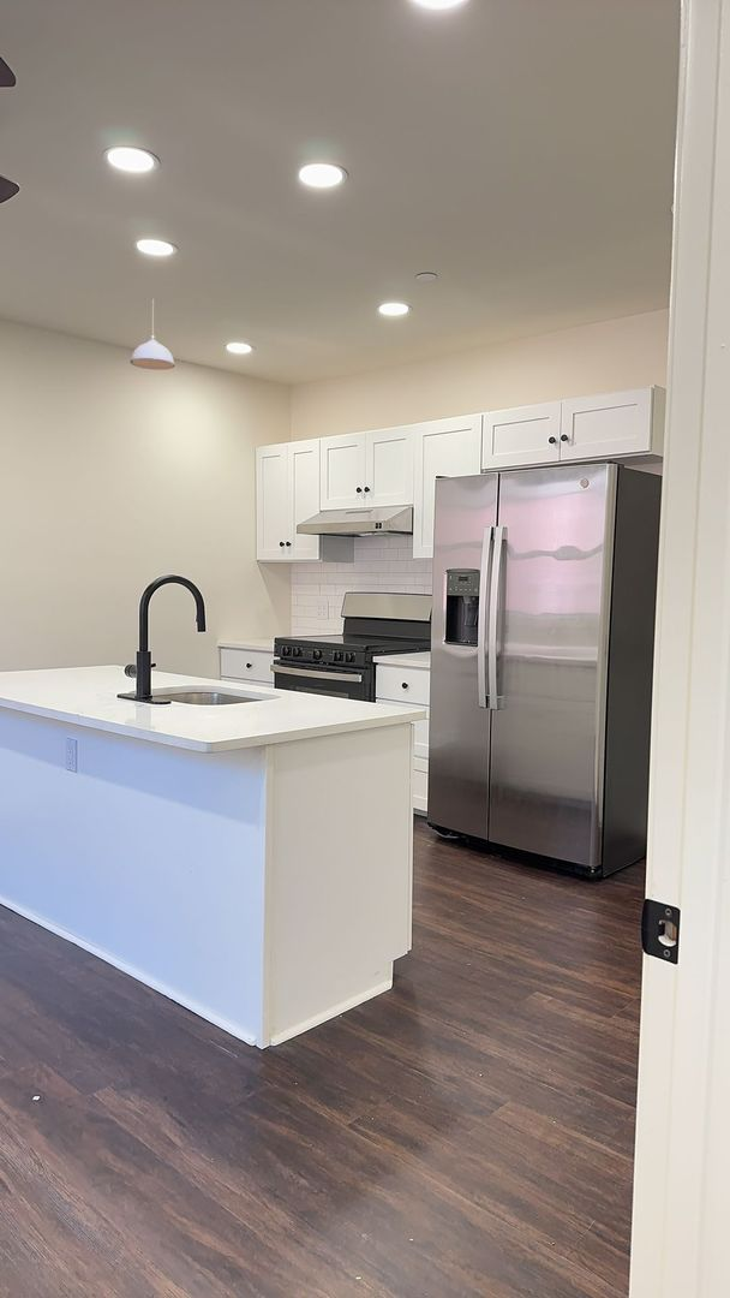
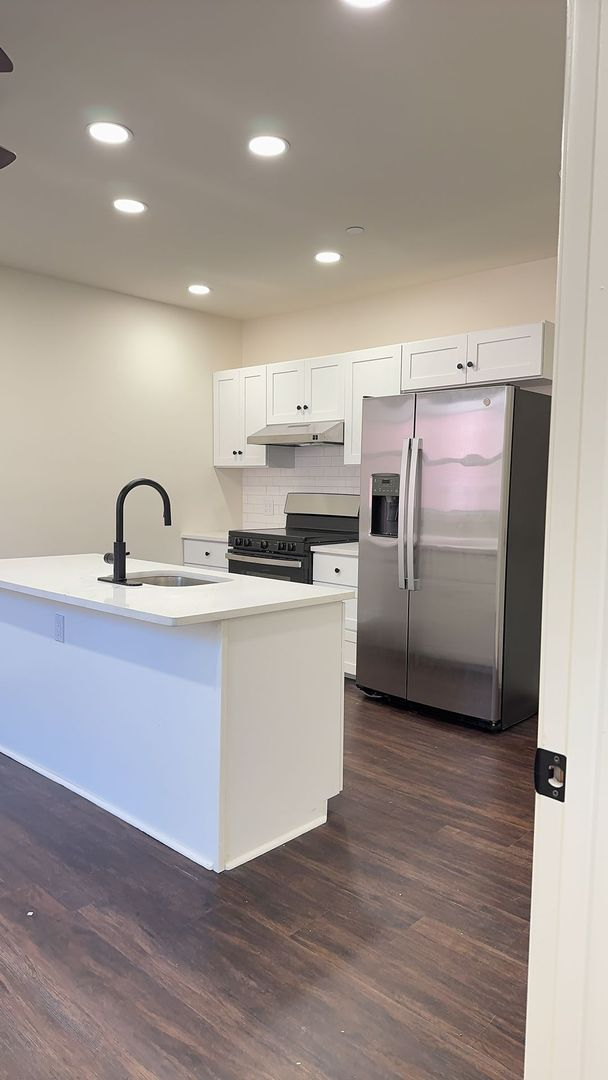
- pendant light [130,298,176,370]
